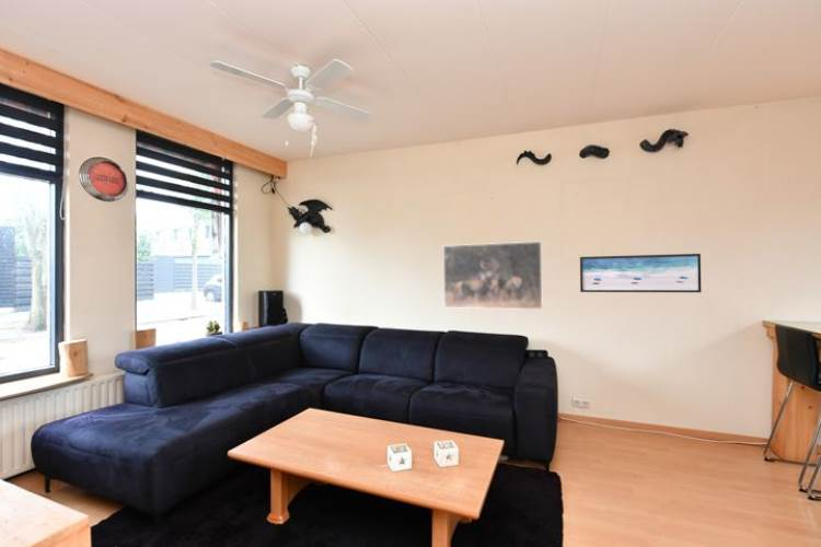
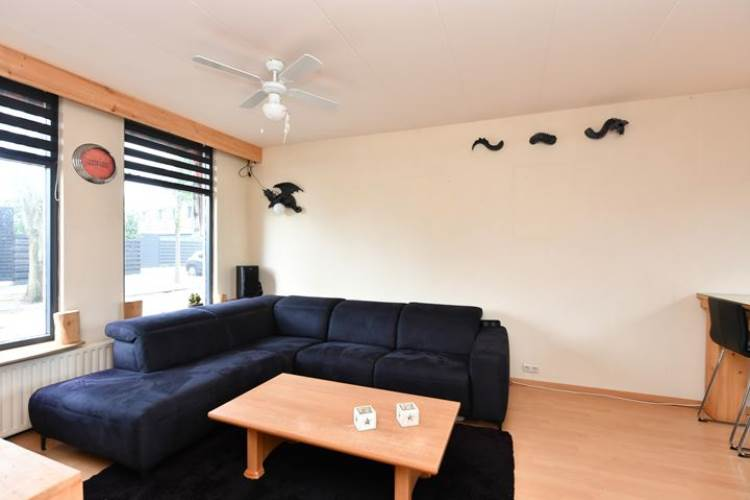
- wall art [579,253,702,293]
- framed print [442,241,544,311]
